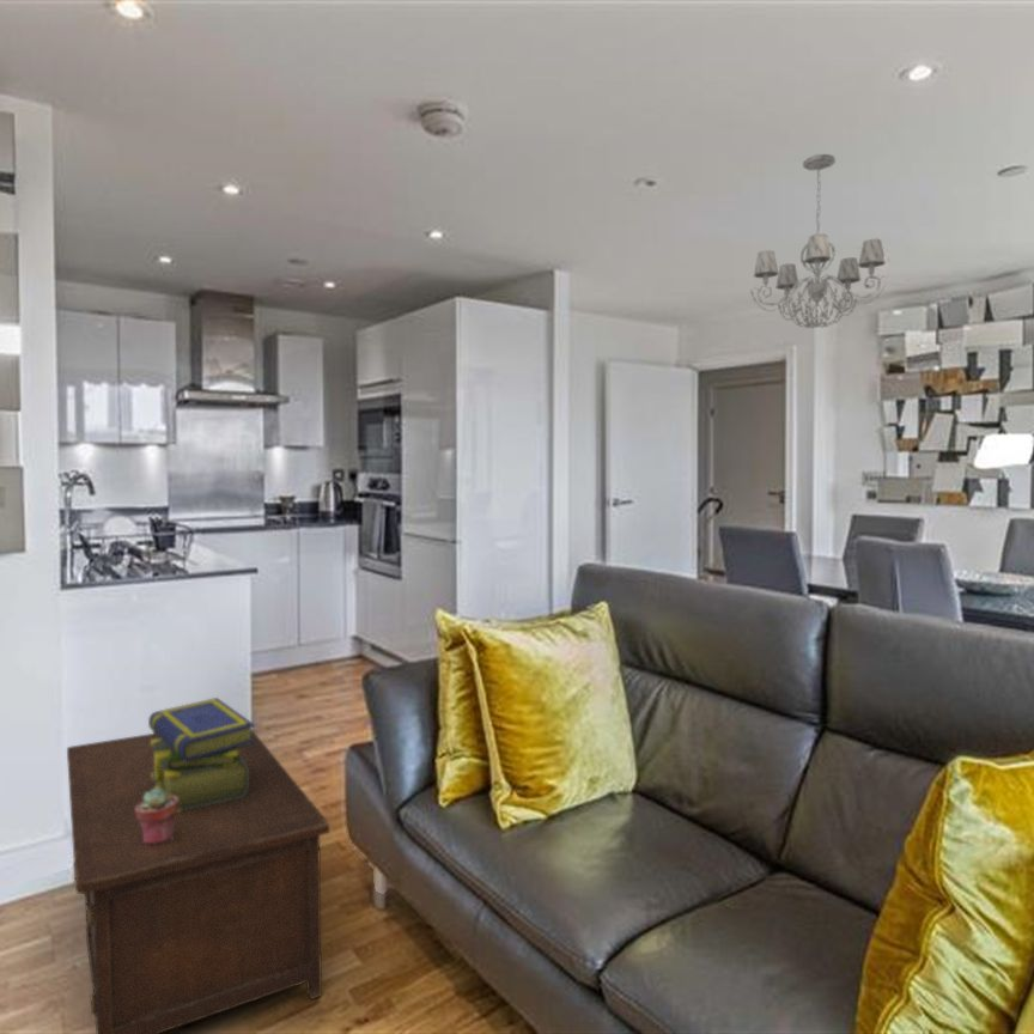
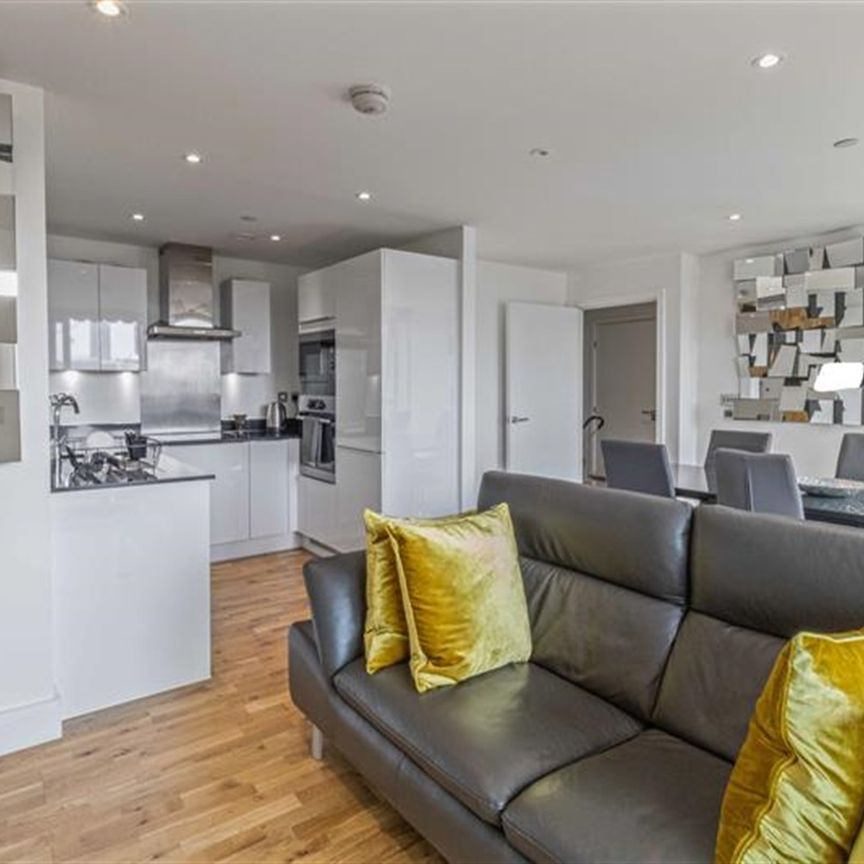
- potted succulent [135,789,178,845]
- stack of books [147,697,256,813]
- chandelier [749,153,889,329]
- cabinet [66,728,330,1034]
